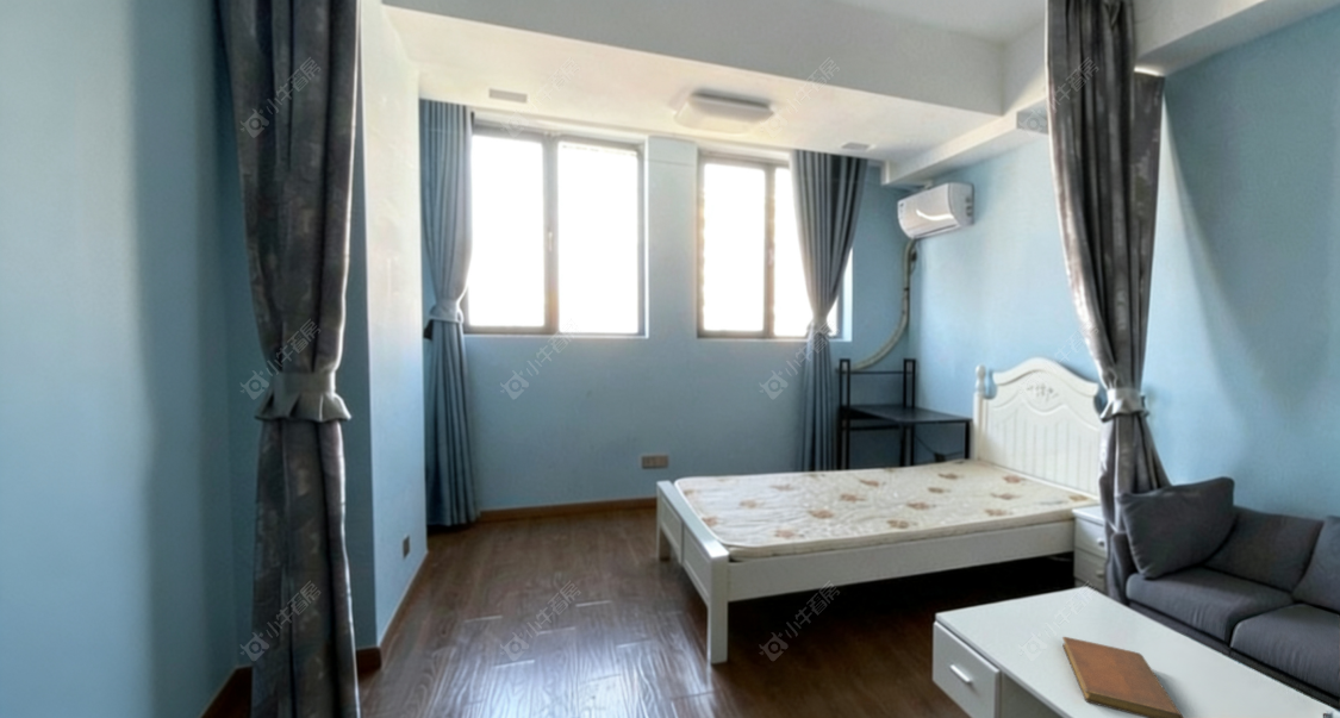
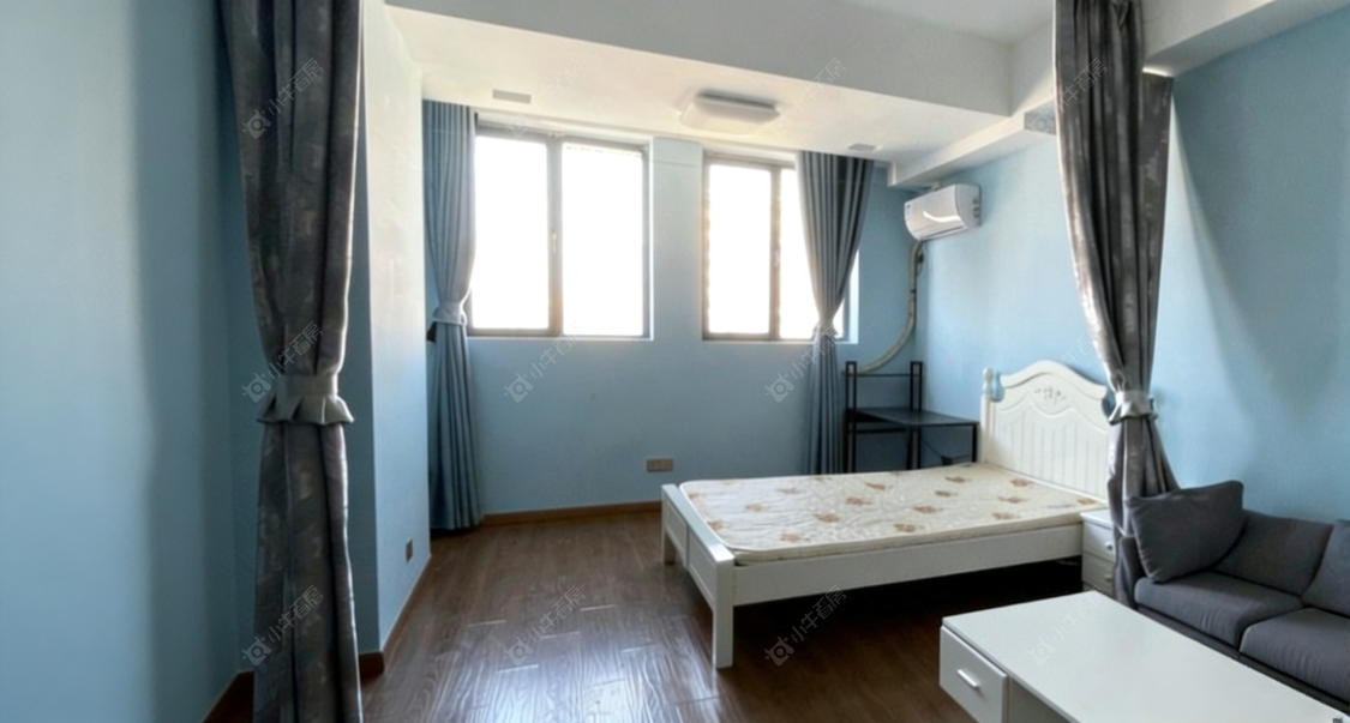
- notebook [1061,636,1185,718]
